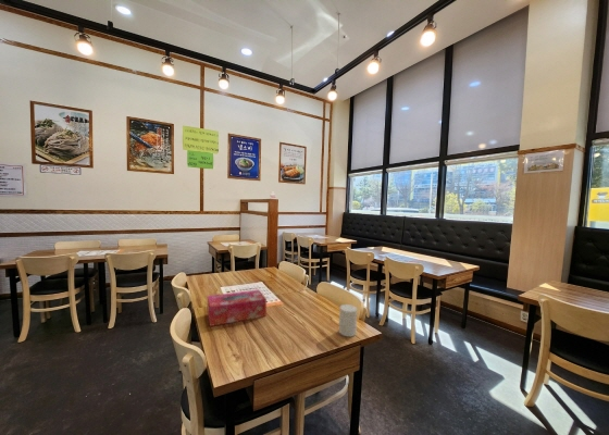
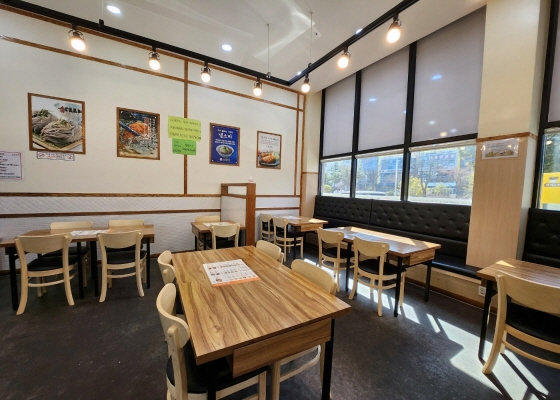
- tissue box [207,288,268,327]
- cup [338,303,358,338]
